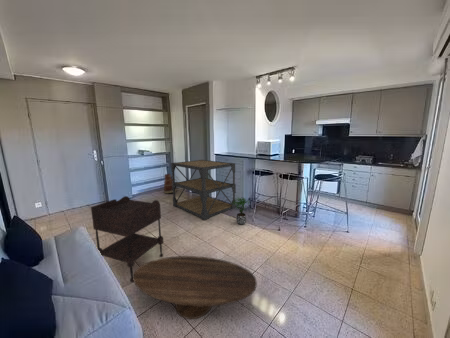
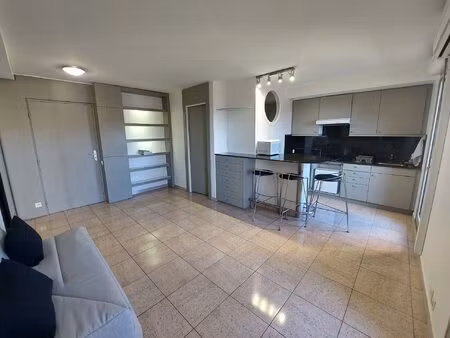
- side table [90,195,164,283]
- coffee table [133,255,258,320]
- basket [163,173,183,194]
- shelving unit [170,159,237,221]
- potted plant [231,196,250,226]
